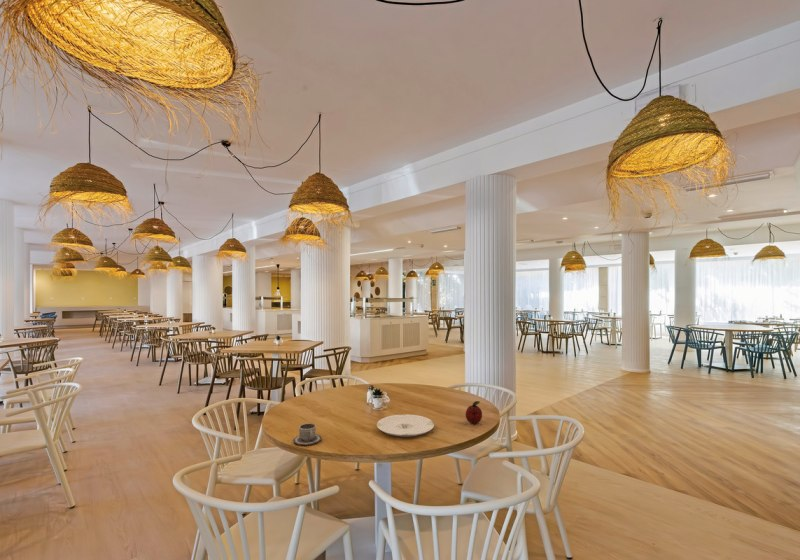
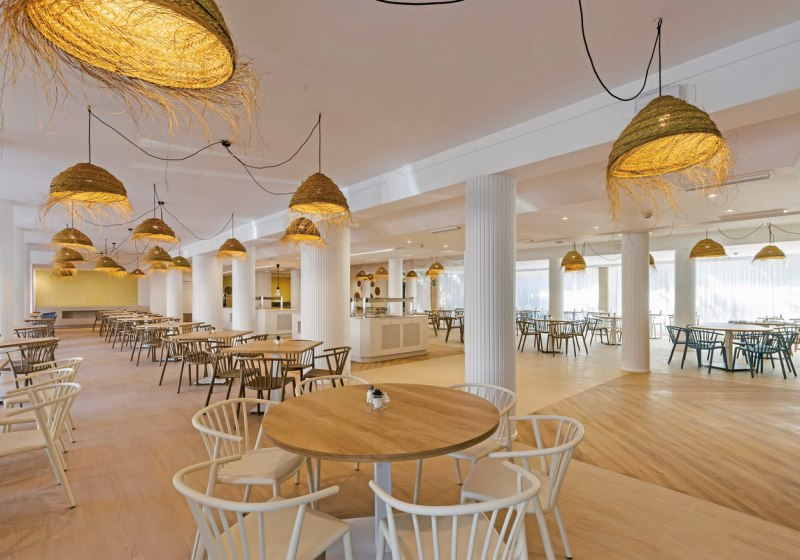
- cup [292,422,323,446]
- fruit [465,400,483,425]
- plate [376,413,435,438]
